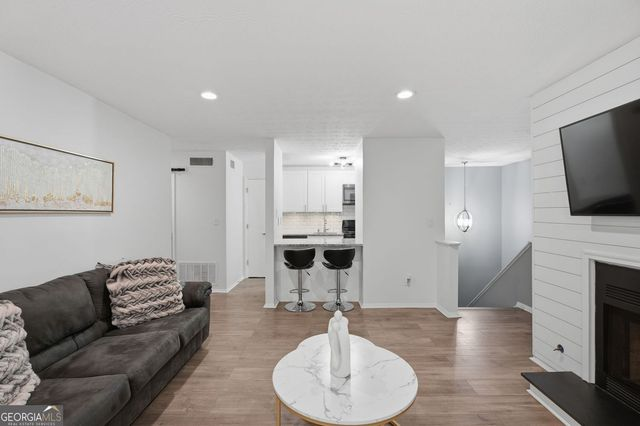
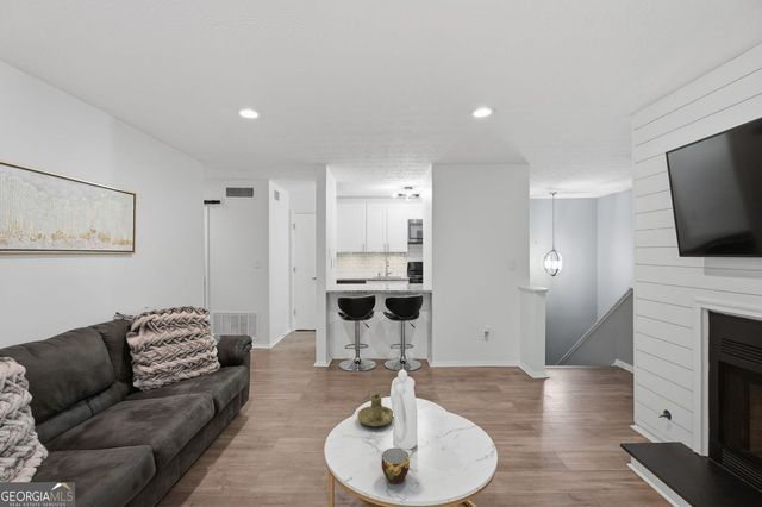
+ cup [380,447,411,484]
+ candle holder [356,393,395,427]
